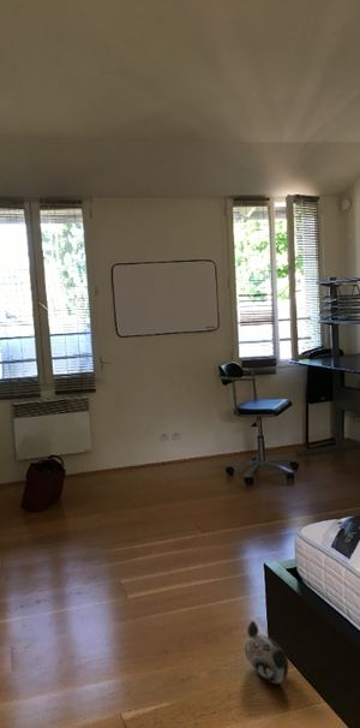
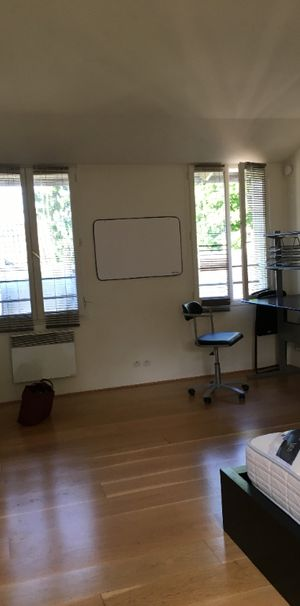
- plush toy [244,620,289,685]
